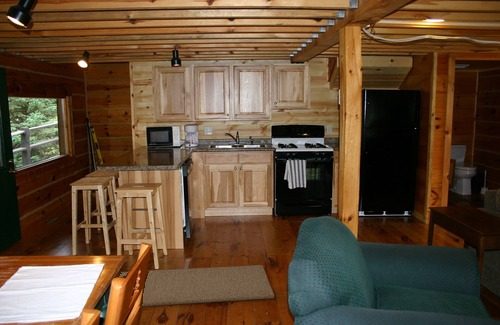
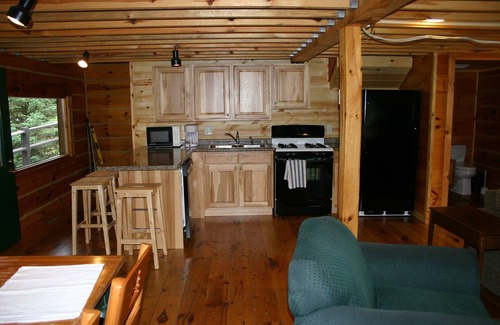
- rug [119,264,275,307]
